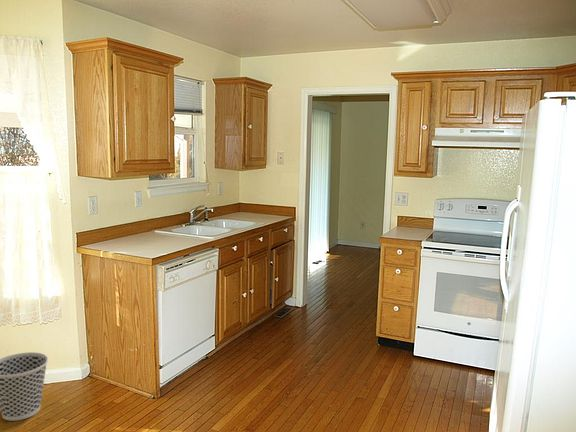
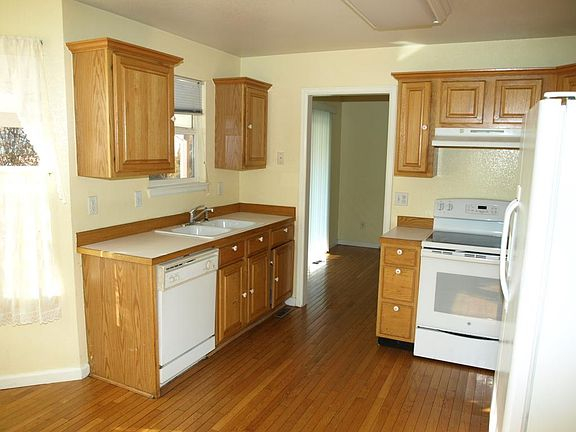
- wastebasket [0,351,49,422]
